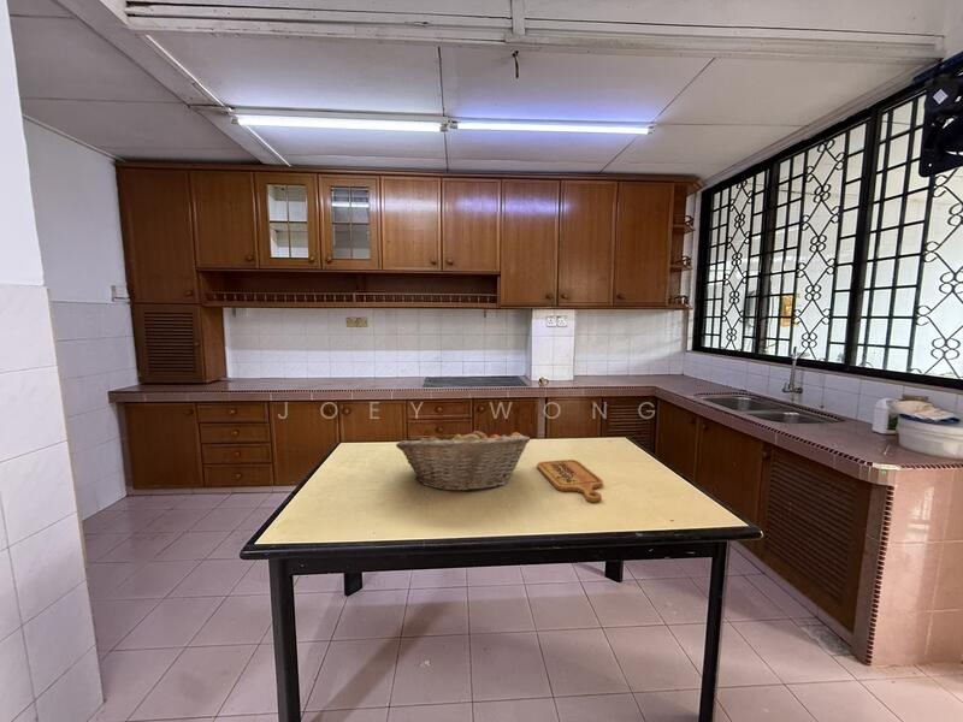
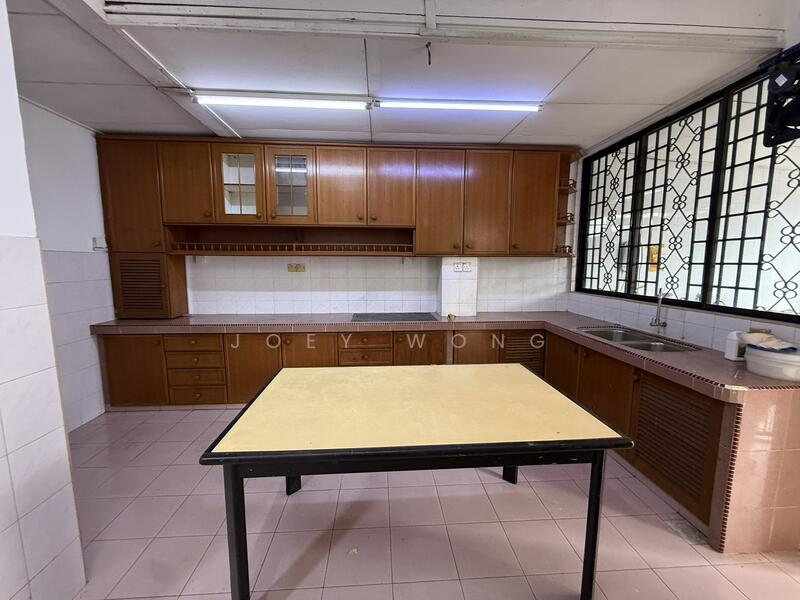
- fruit basket [395,426,531,492]
- cutting board [536,458,604,503]
